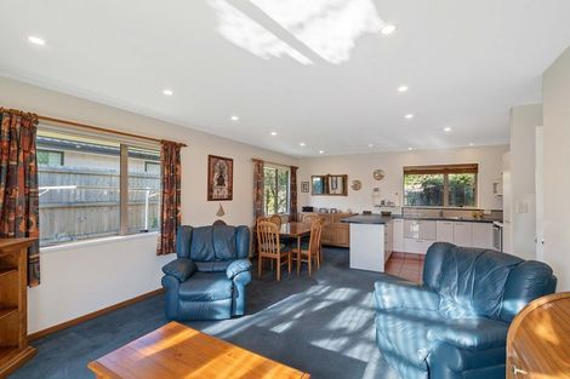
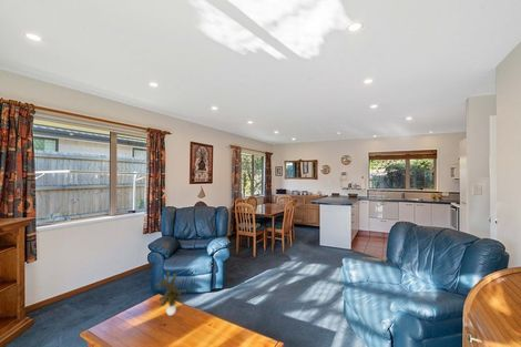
+ potted plant [154,271,187,317]
